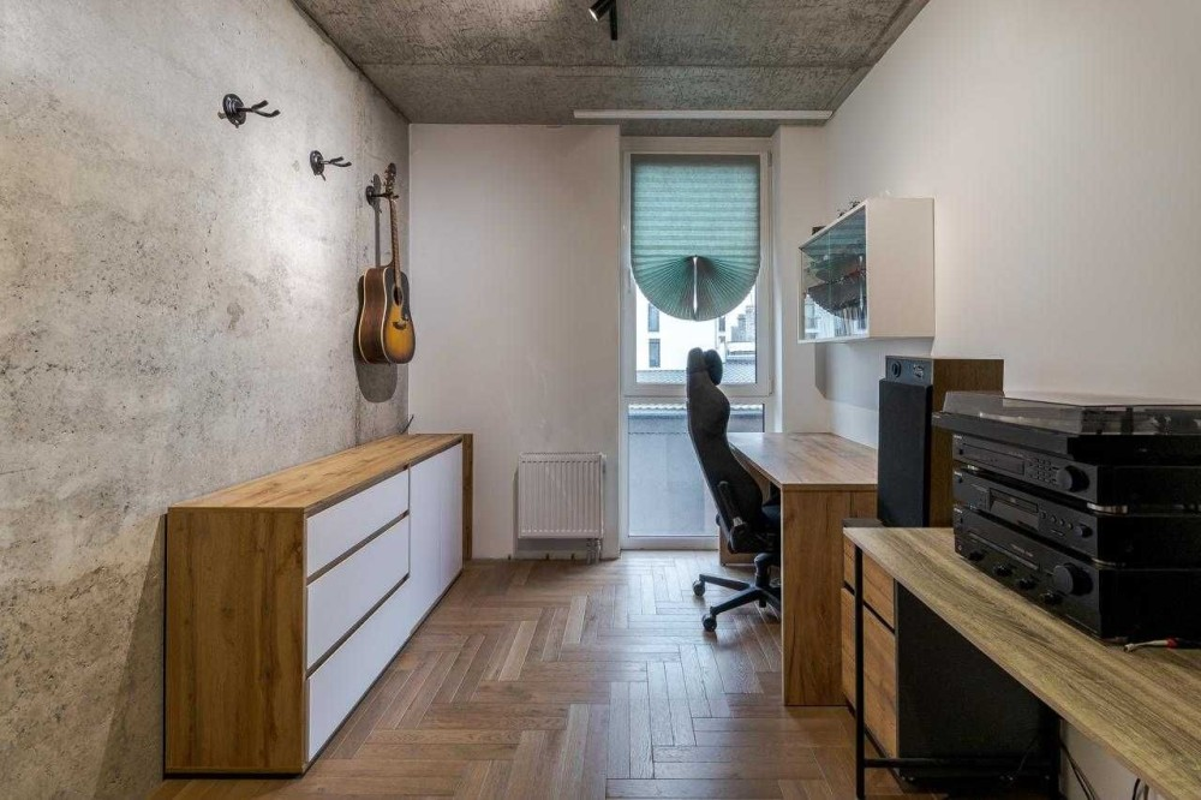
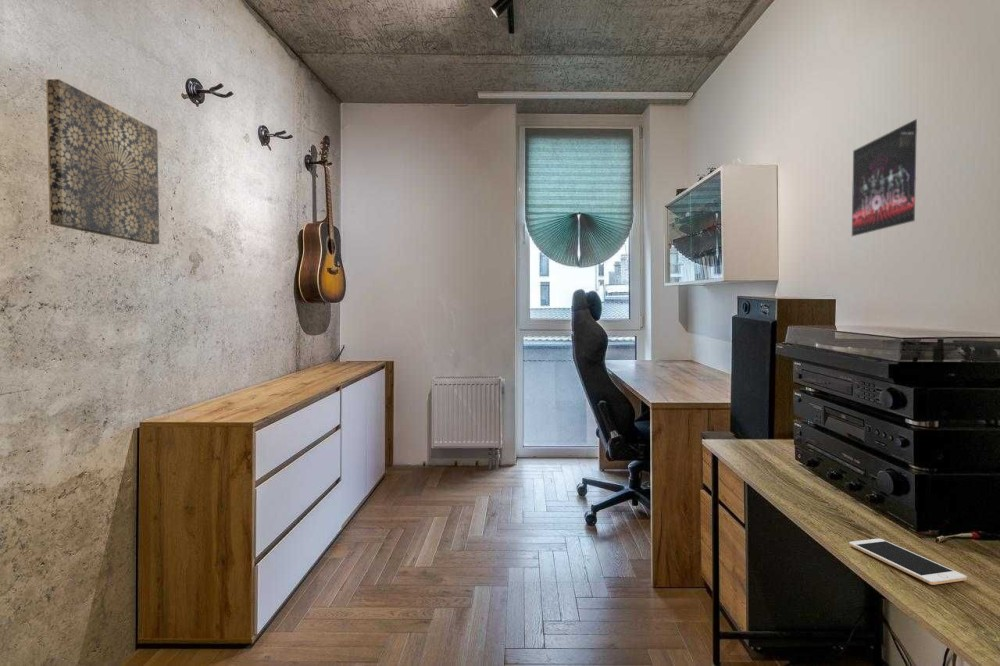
+ album cover [851,118,918,237]
+ wall art [45,78,160,245]
+ cell phone [848,538,968,586]
